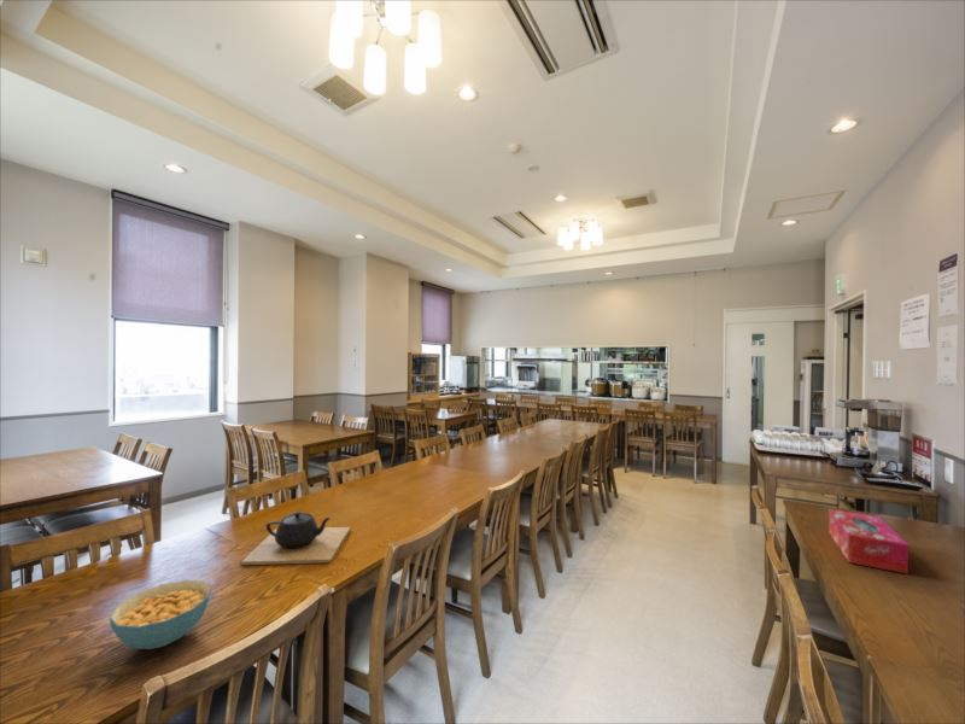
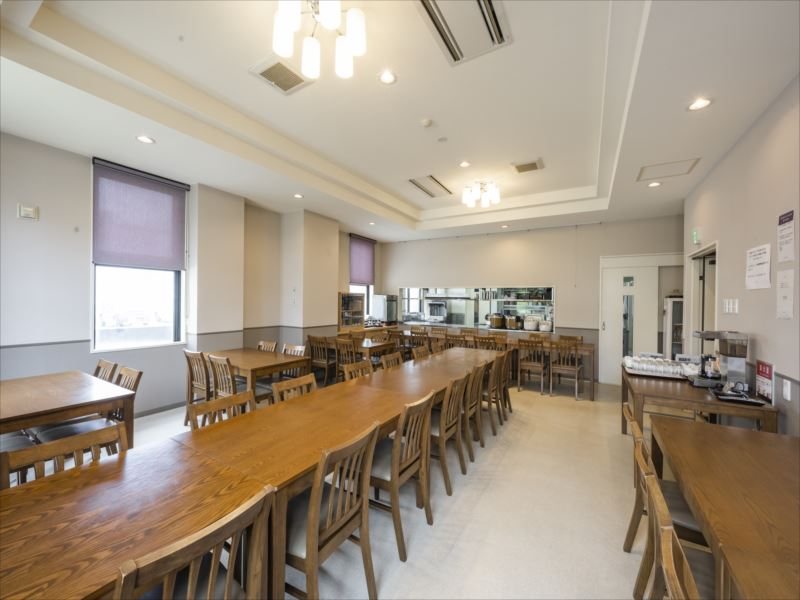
- cereal bowl [109,579,212,650]
- teapot [240,510,351,566]
- tissue box [827,508,910,576]
